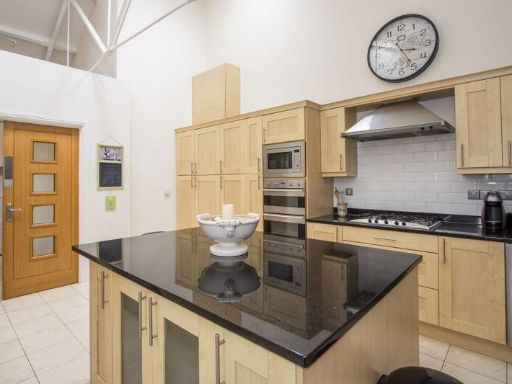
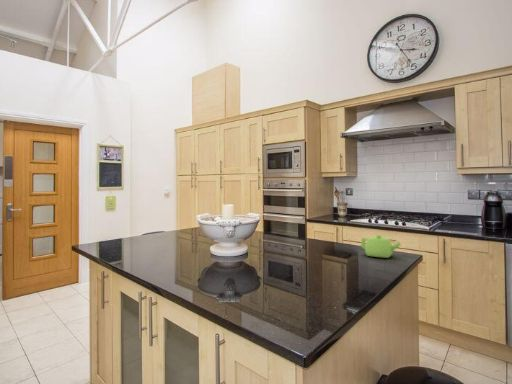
+ teapot [360,234,402,259]
